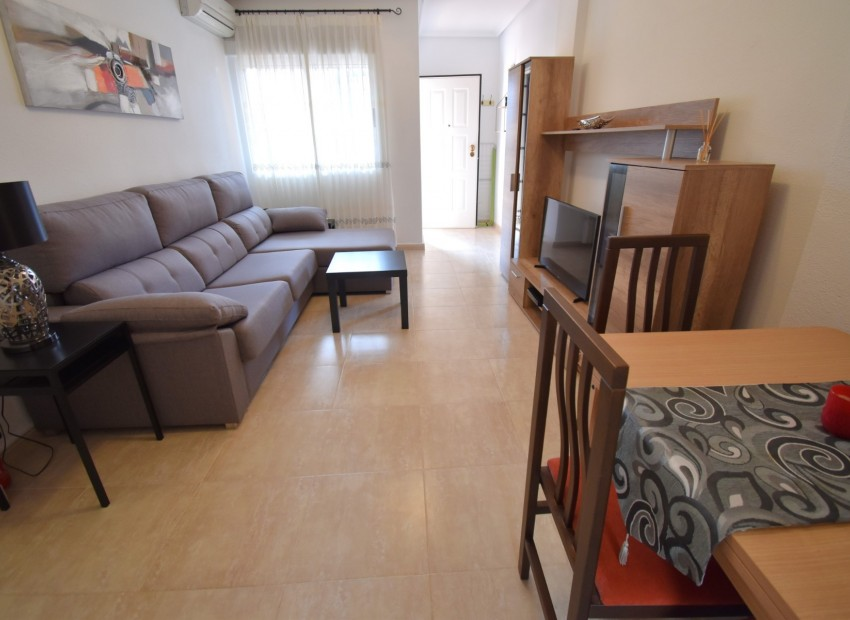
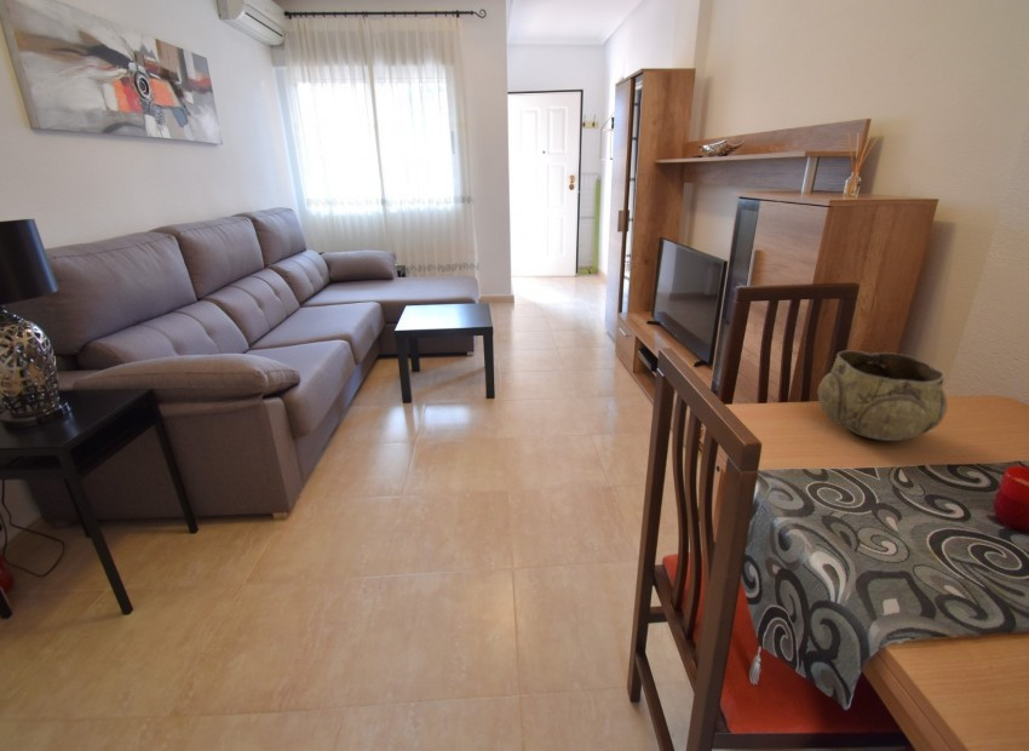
+ decorative bowl [816,349,948,442]
